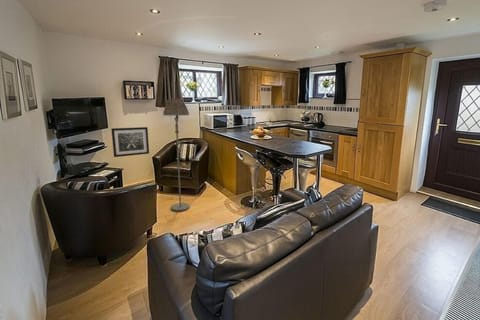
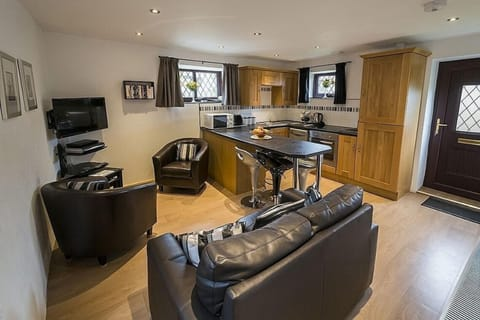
- wall art [110,126,150,158]
- floor lamp [162,98,191,212]
